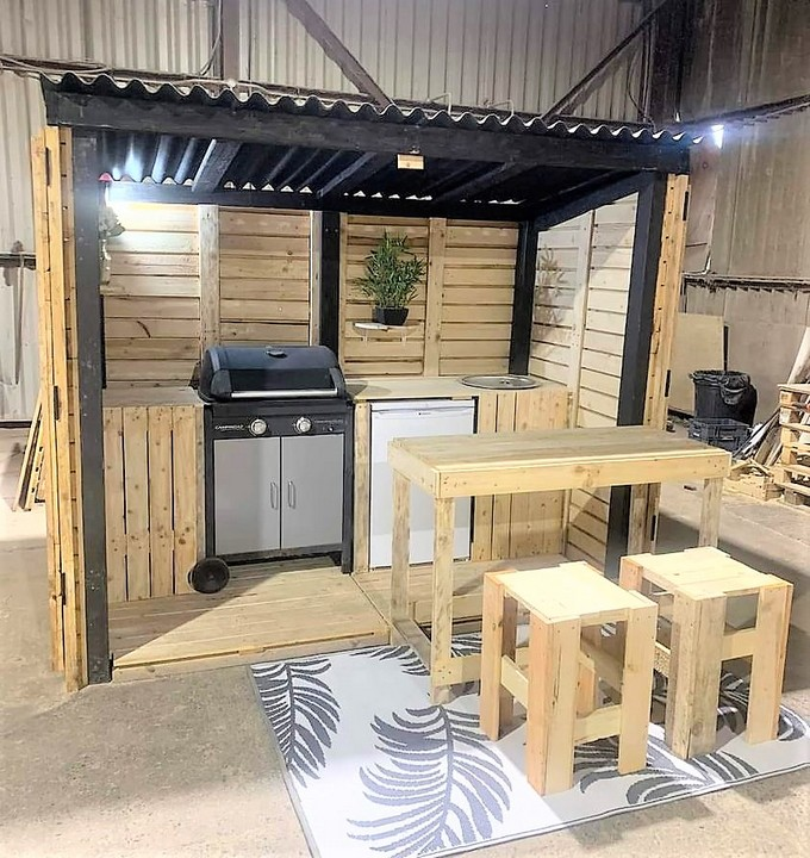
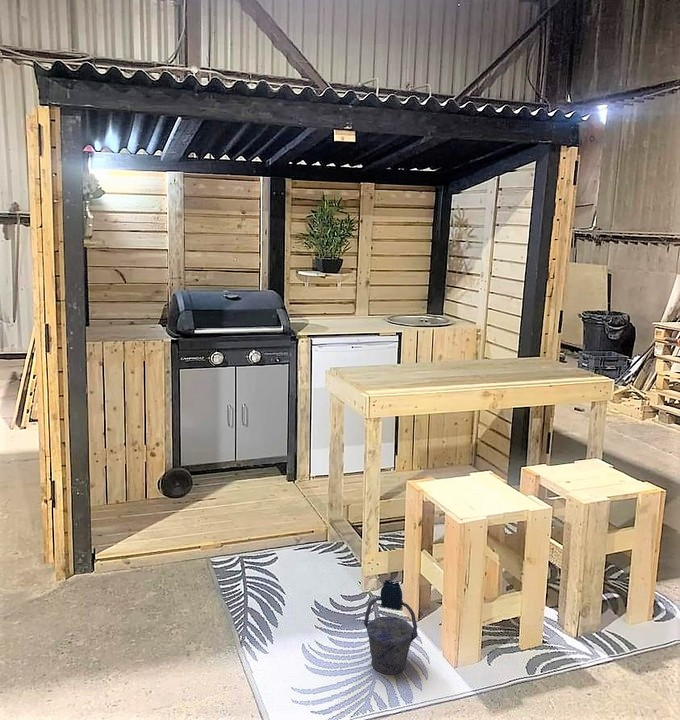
+ bucket [363,579,419,675]
